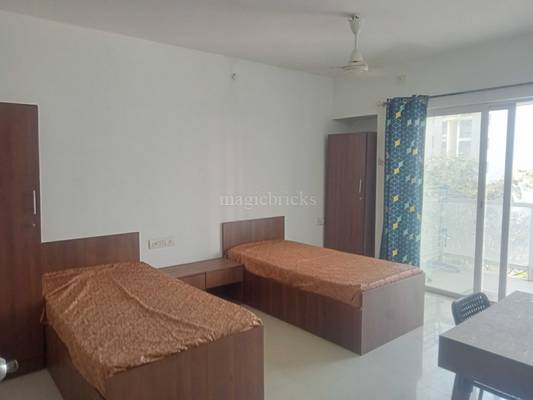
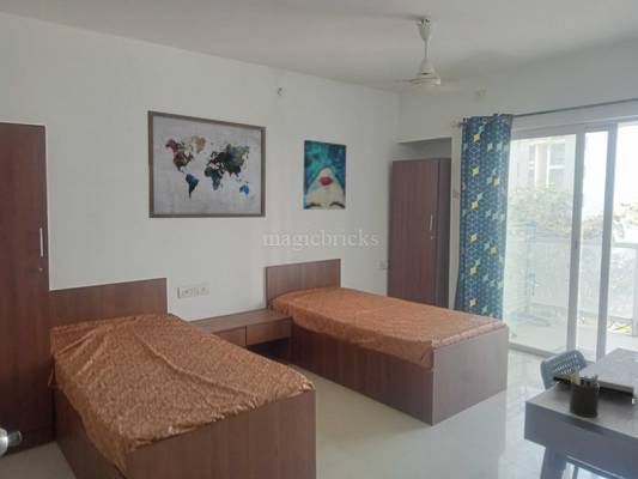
+ wall art [302,139,347,211]
+ notepad [552,371,636,408]
+ pen holder [569,365,600,418]
+ wall art [146,109,267,219]
